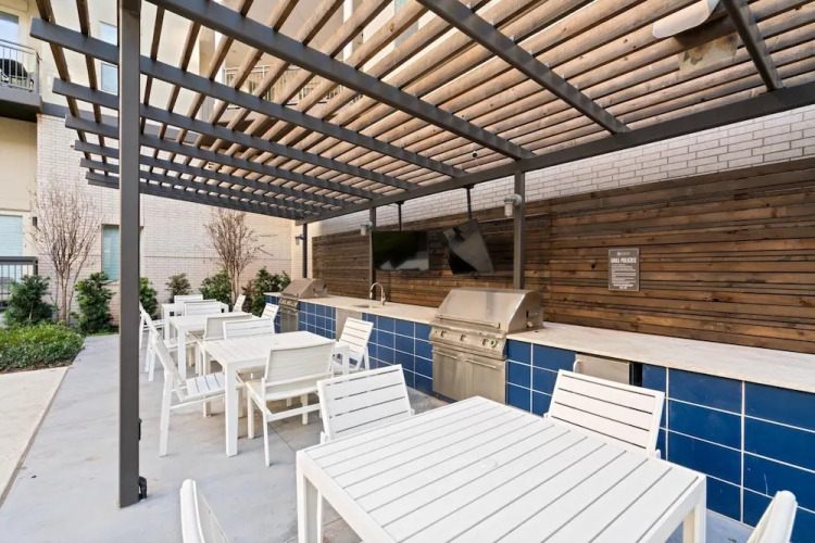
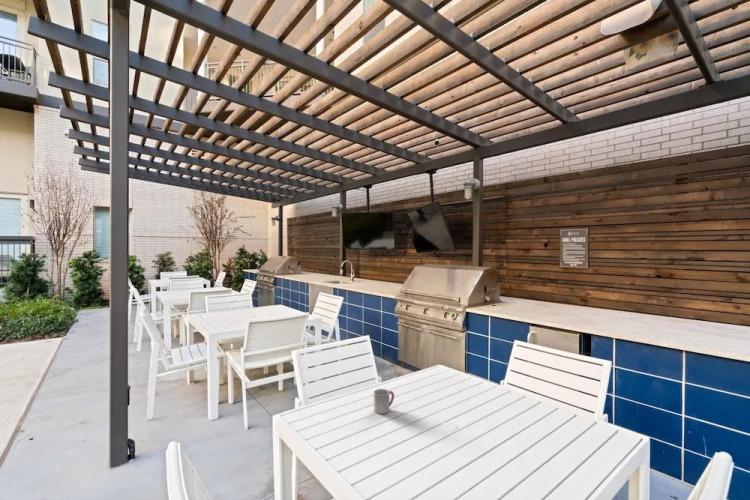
+ cup [373,388,395,415]
